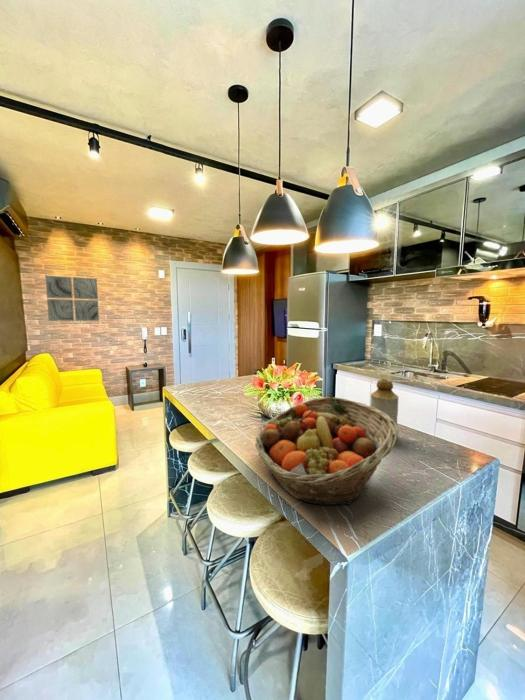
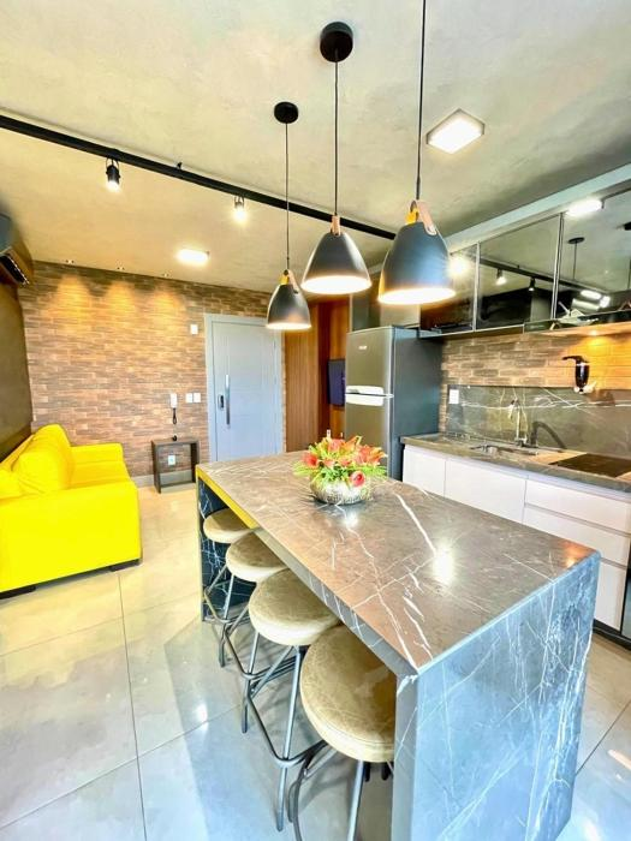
- bottle [369,378,399,438]
- wall art [44,275,100,322]
- fruit basket [254,396,399,506]
